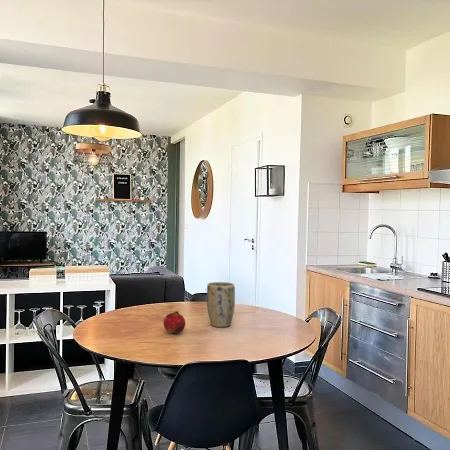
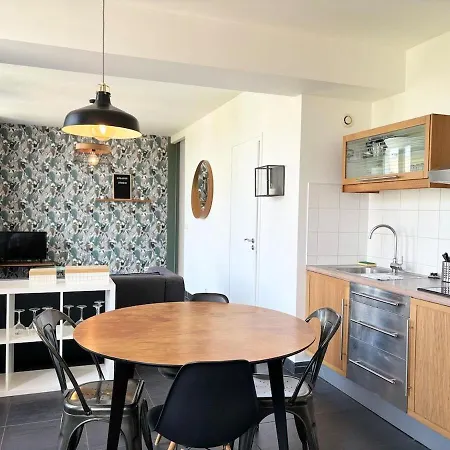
- fruit [163,310,186,334]
- plant pot [206,281,236,328]
